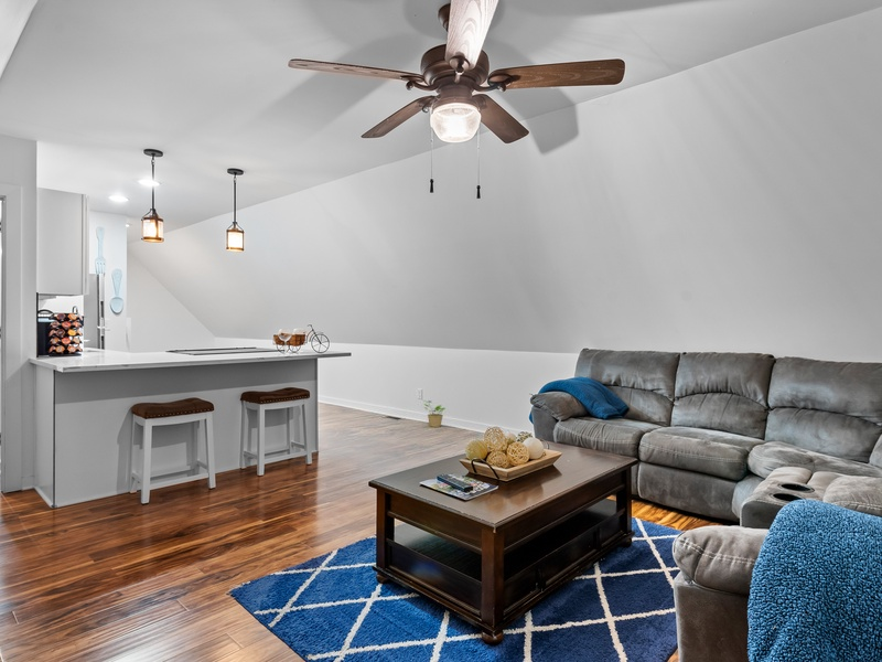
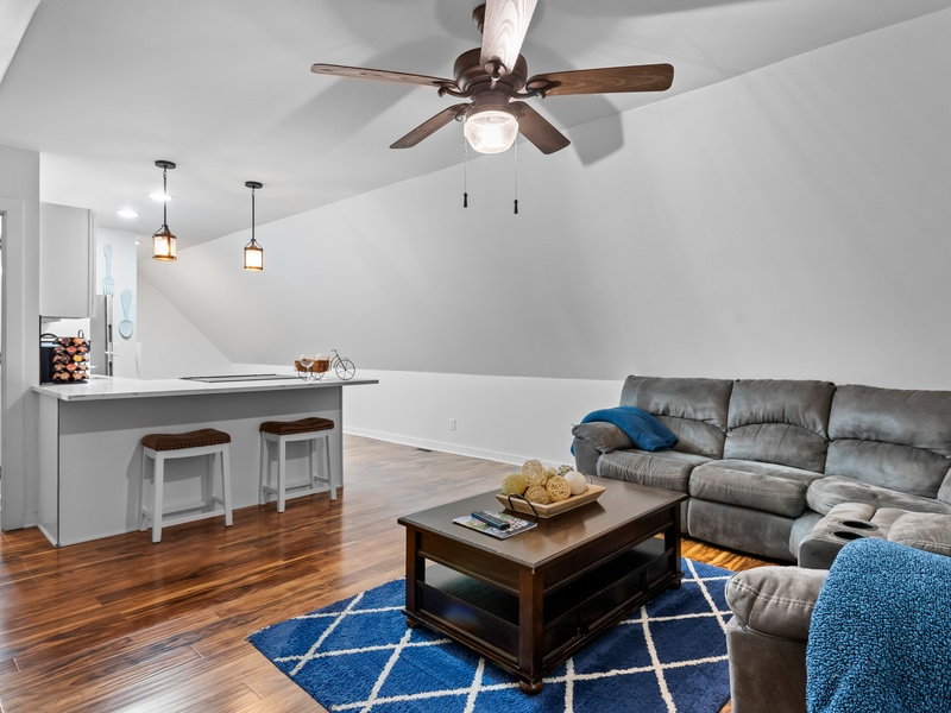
- potted plant [423,399,447,428]
